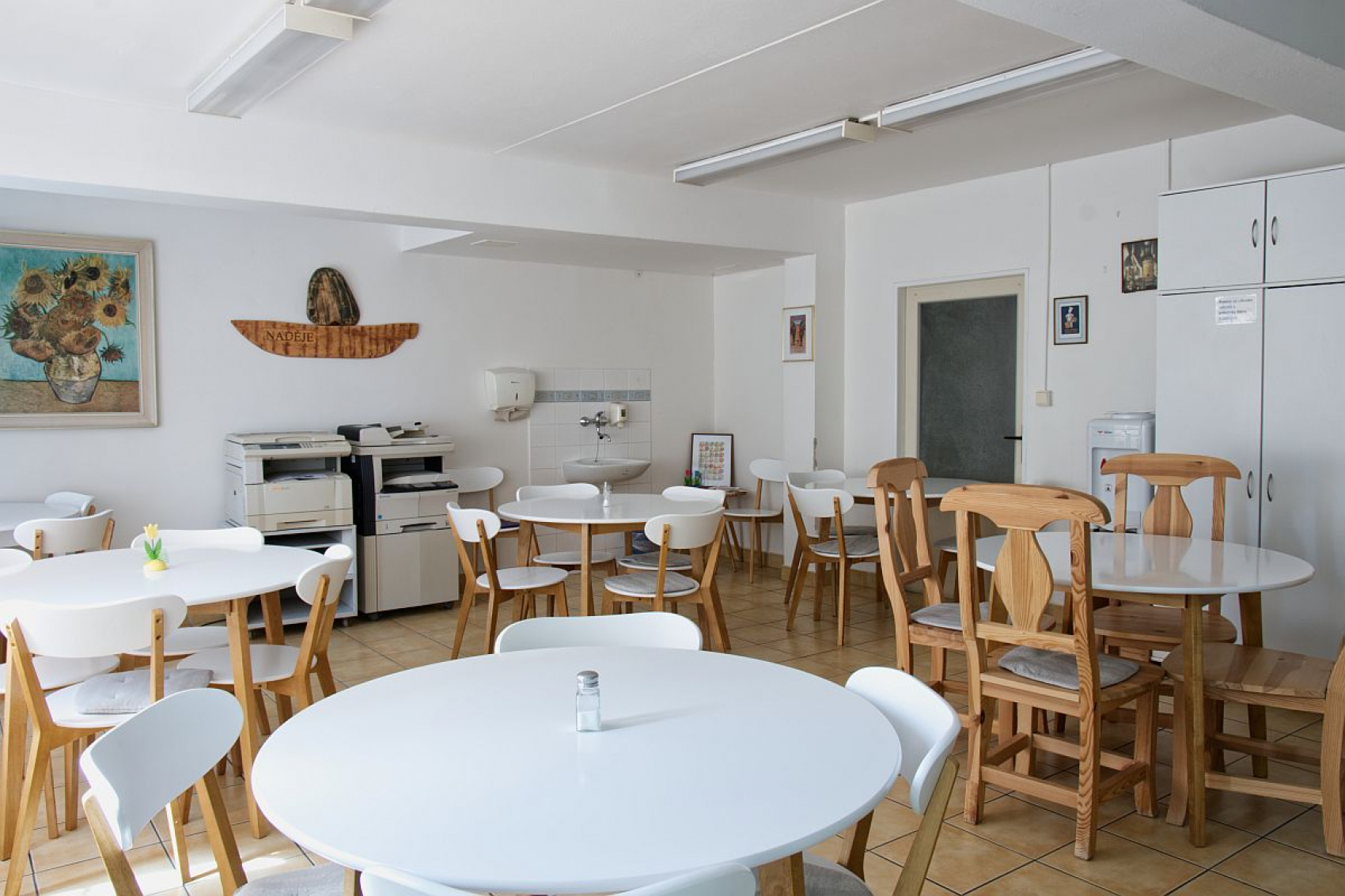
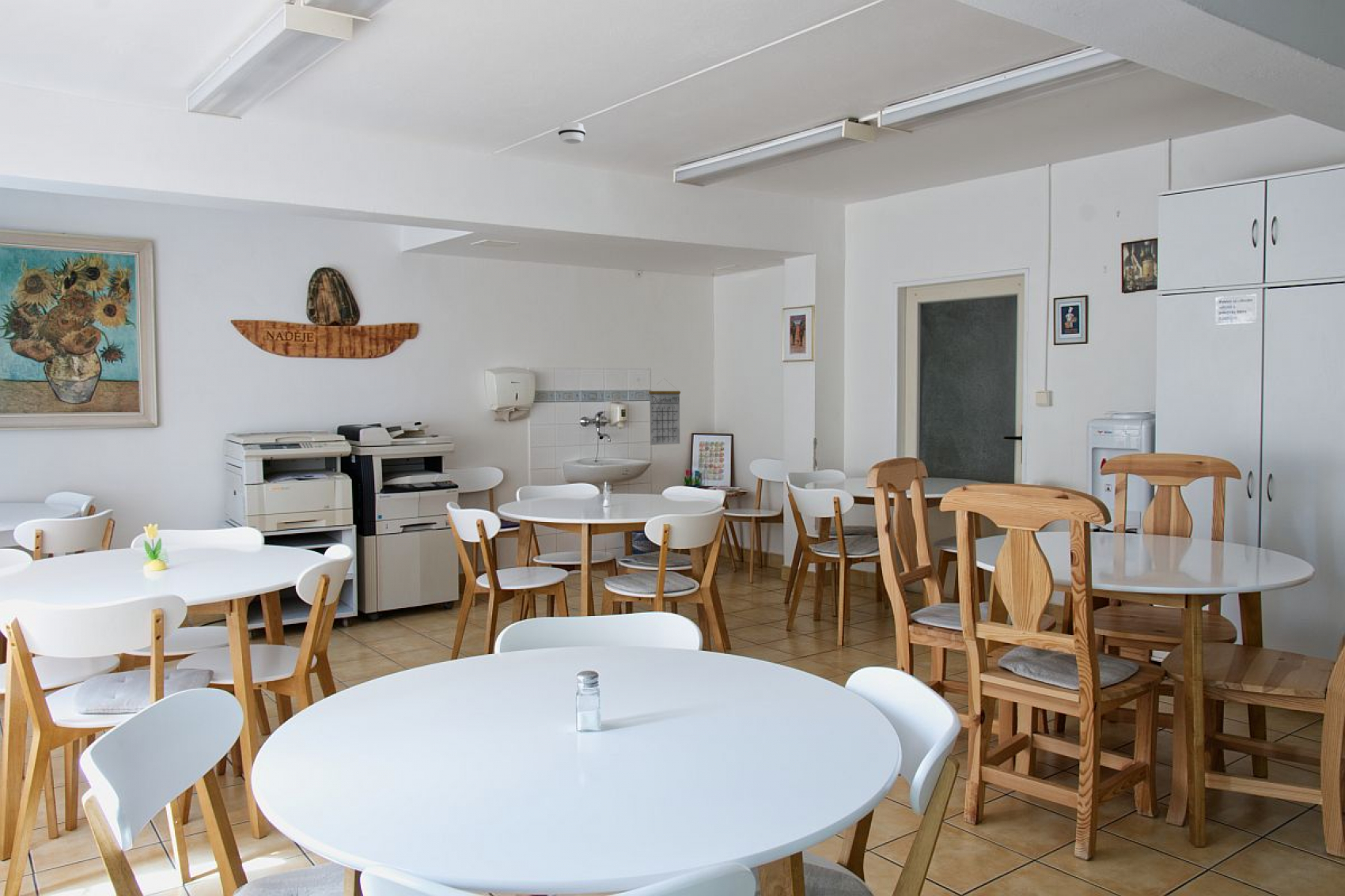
+ smoke detector [557,121,586,145]
+ calendar [648,379,681,446]
